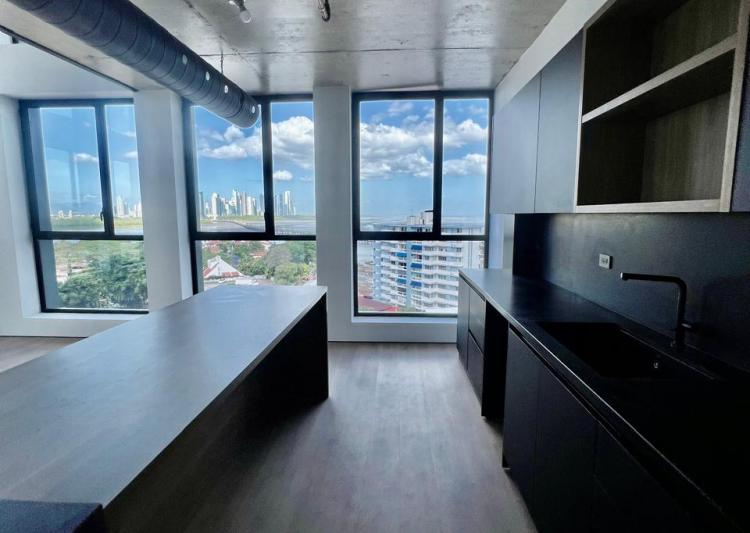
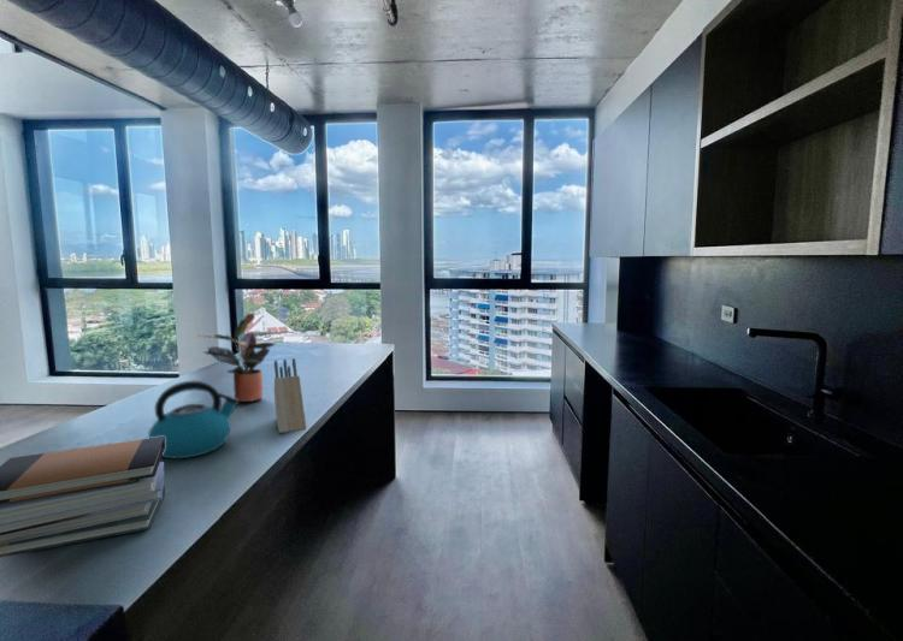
+ book stack [0,437,166,558]
+ knife block [273,357,307,434]
+ potted plant [197,310,277,403]
+ kettle [147,380,241,459]
